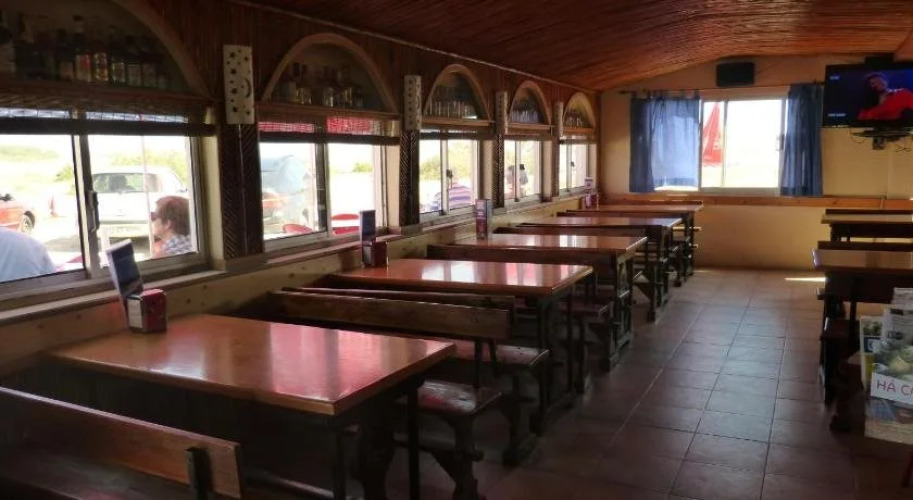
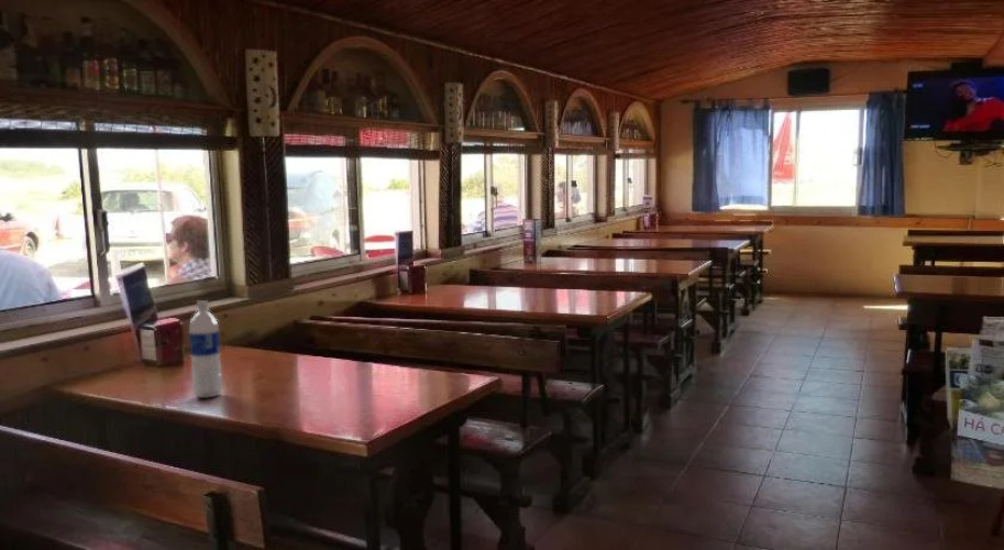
+ water bottle [188,299,223,399]
